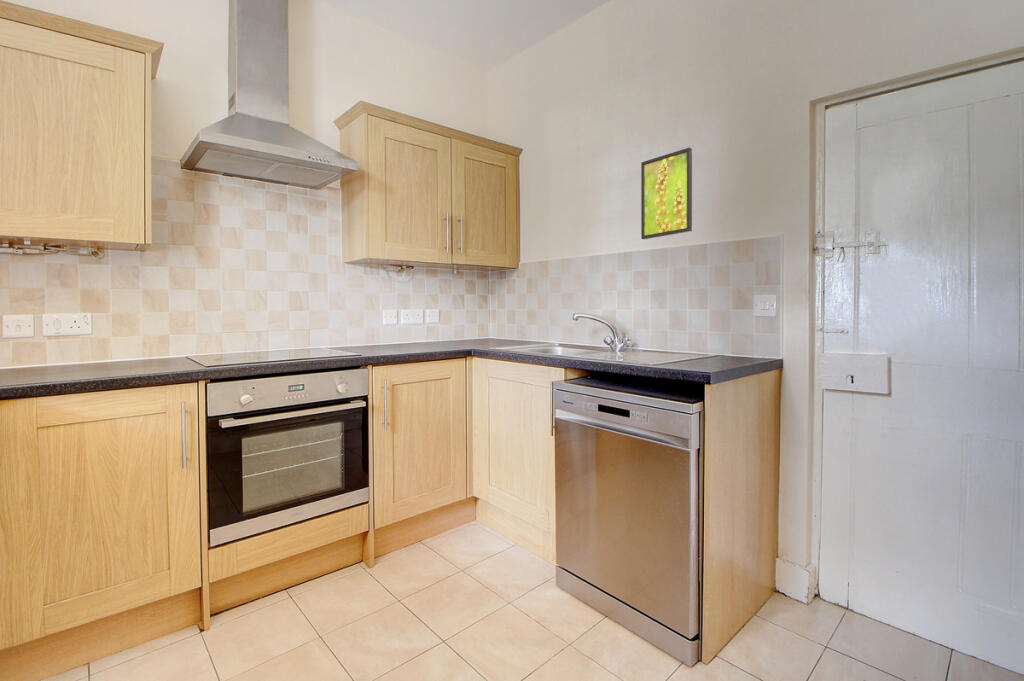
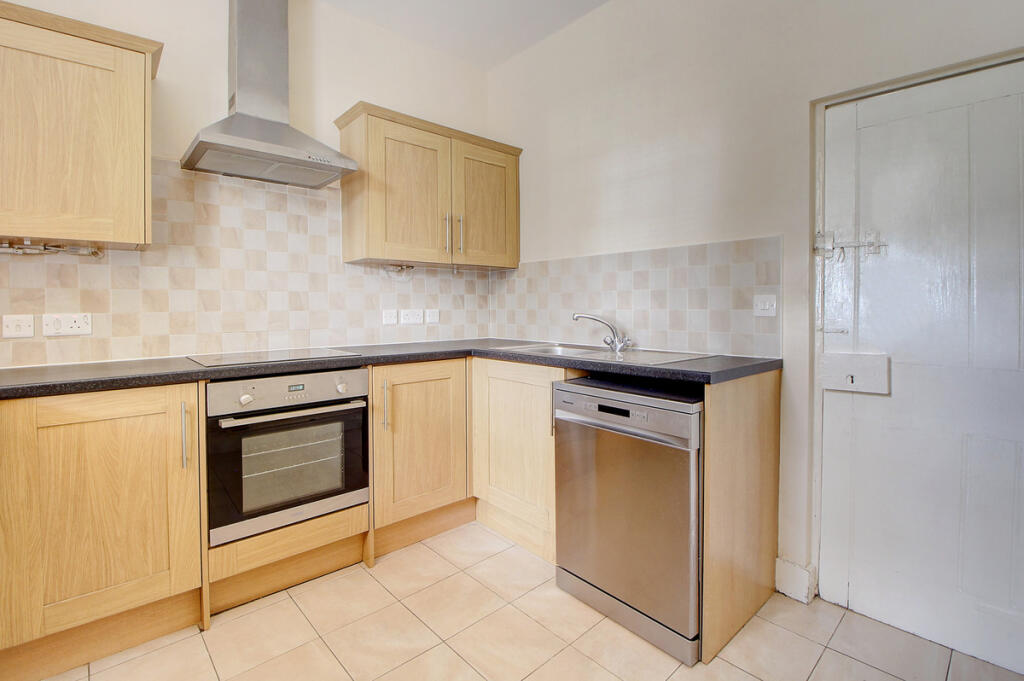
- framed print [640,146,693,240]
